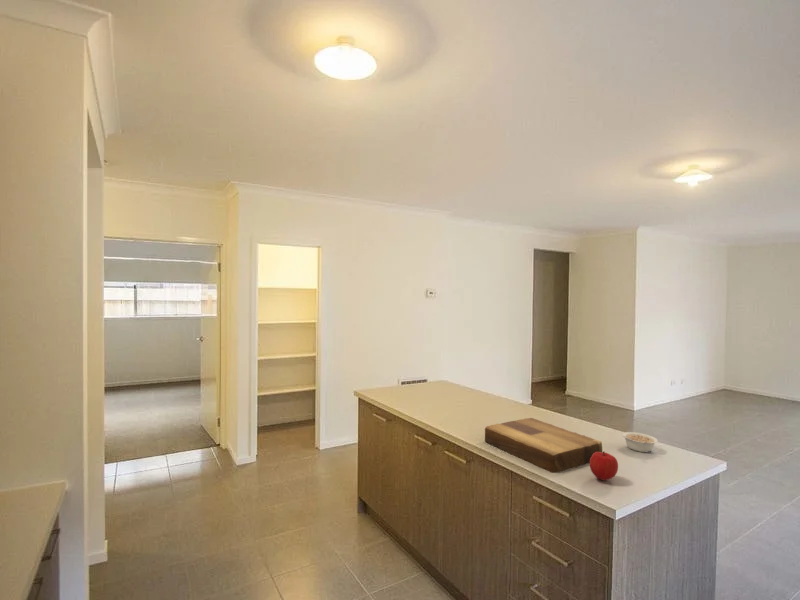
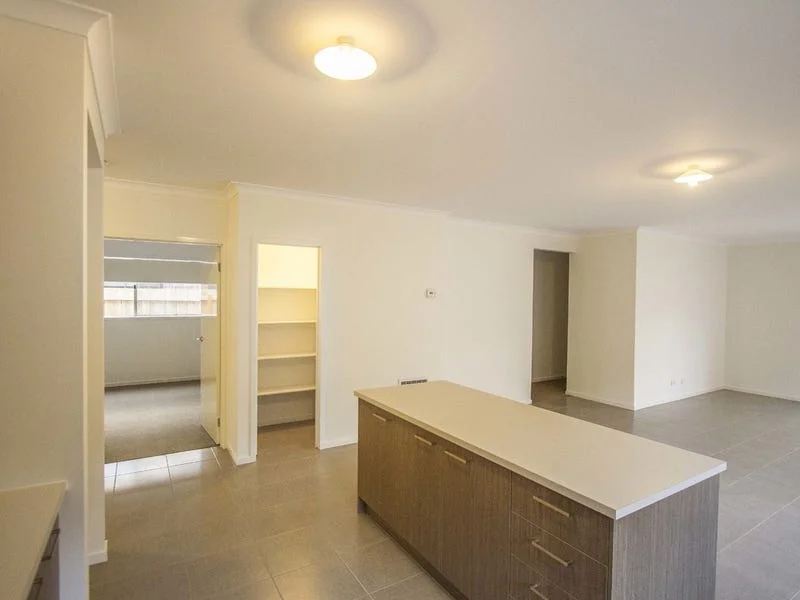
- legume [621,431,659,453]
- fruit [589,450,619,482]
- cutting board [484,417,603,474]
